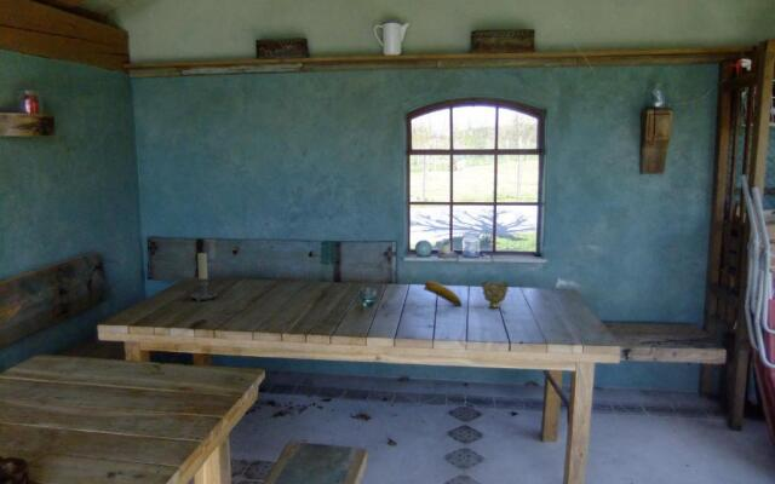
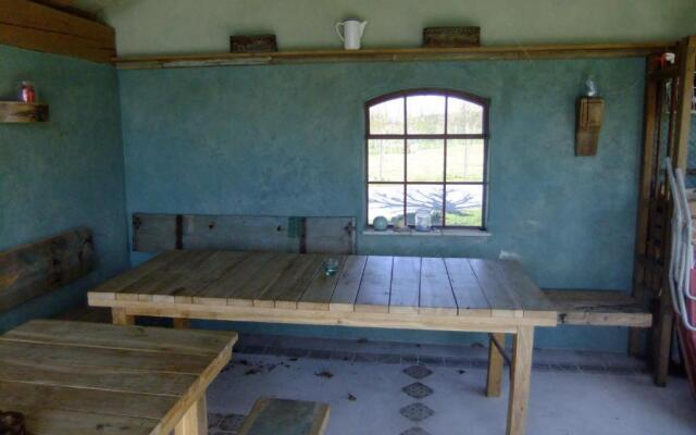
- candle holder [190,252,218,302]
- decorative bowl [481,280,510,310]
- fruit [423,281,463,307]
